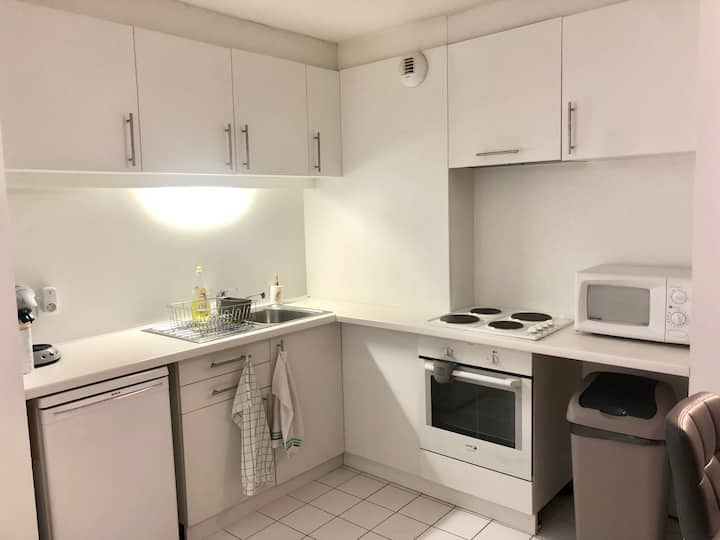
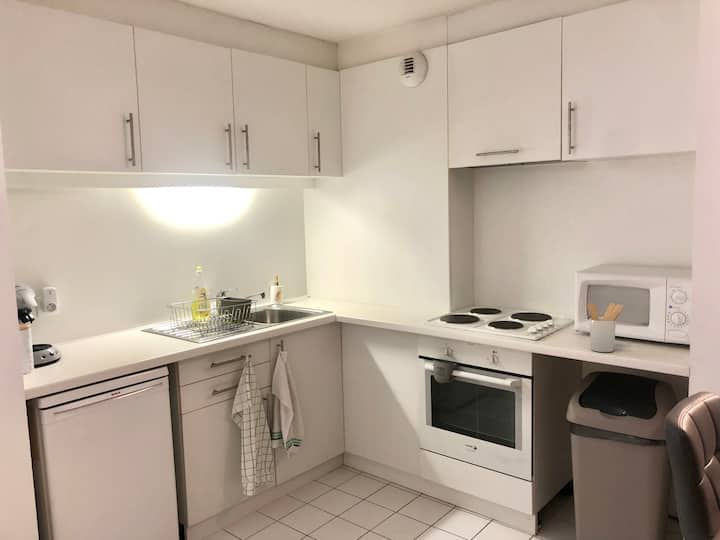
+ utensil holder [586,301,624,353]
